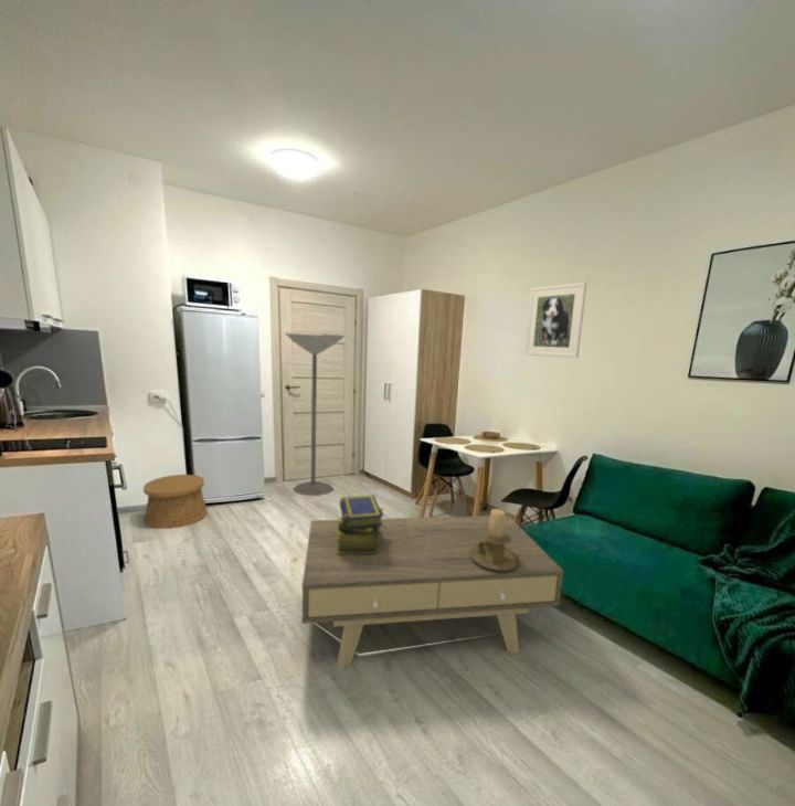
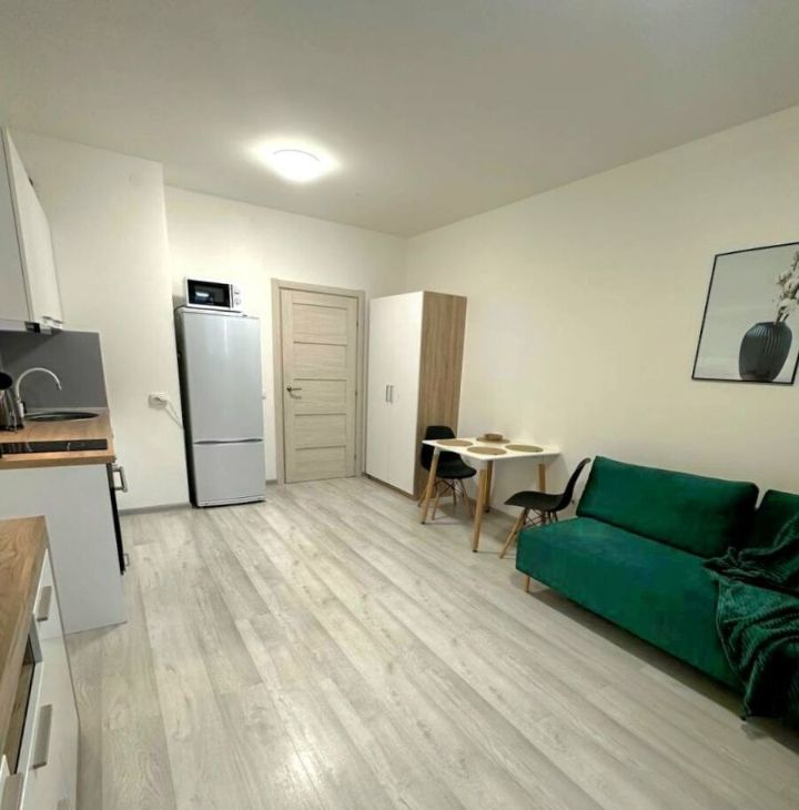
- stack of books [337,495,385,553]
- candle holder [470,508,520,571]
- basket [142,474,208,530]
- coffee table [300,515,564,670]
- floor lamp [284,331,344,497]
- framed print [523,282,587,359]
